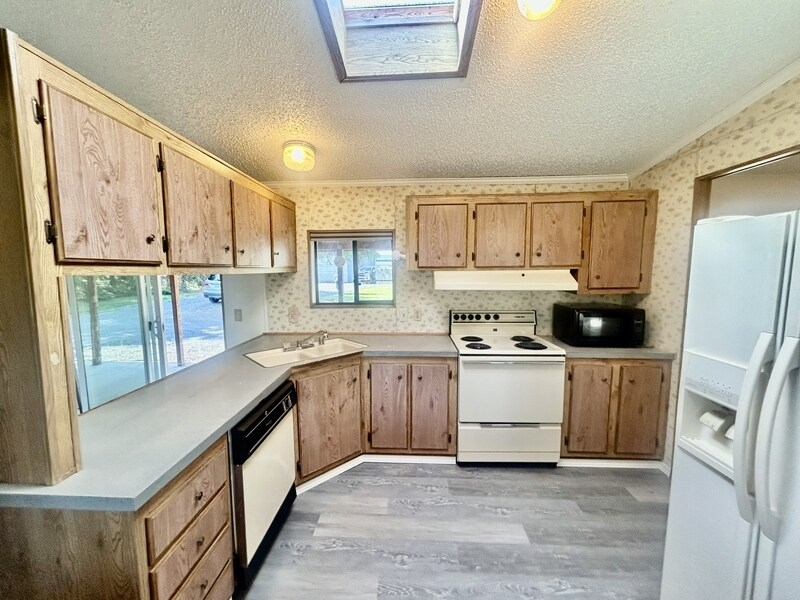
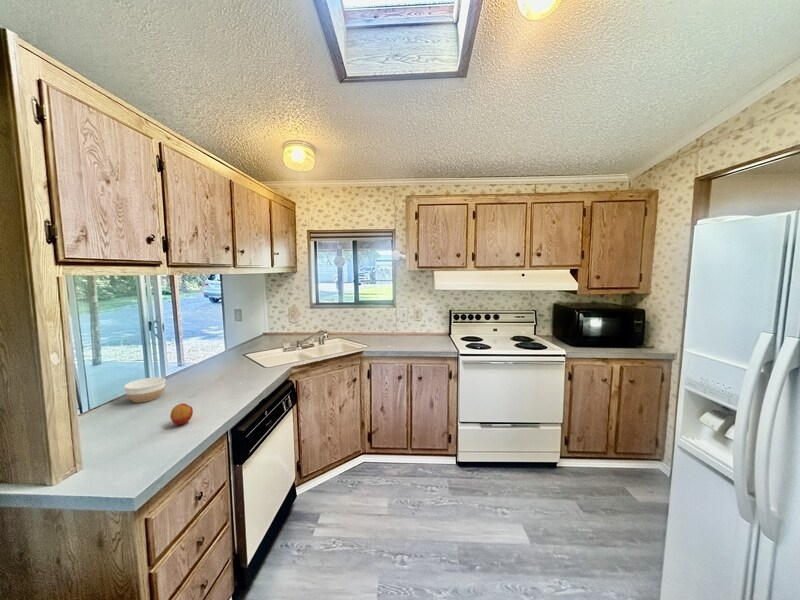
+ fruit [169,403,194,426]
+ bowl [123,376,167,403]
